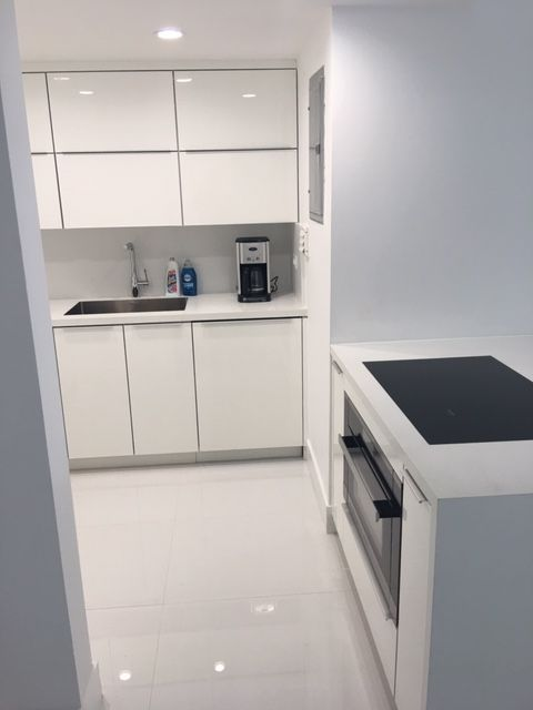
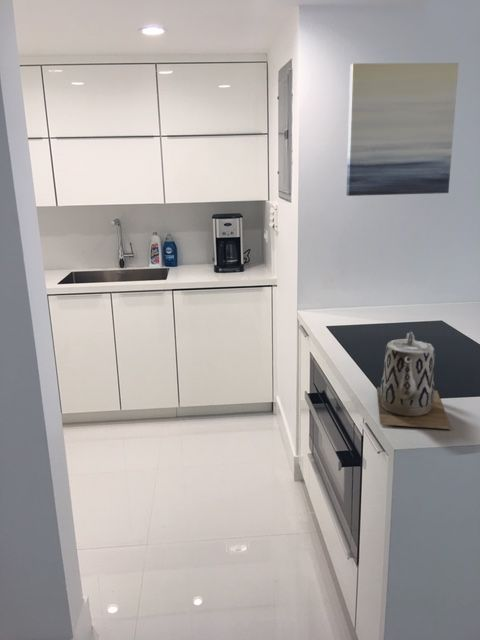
+ teapot [376,331,452,430]
+ wall art [346,62,459,197]
